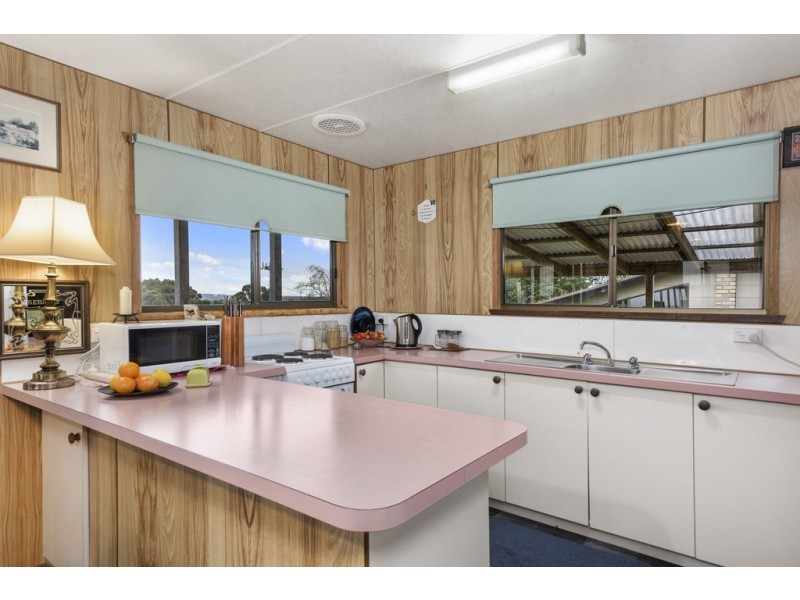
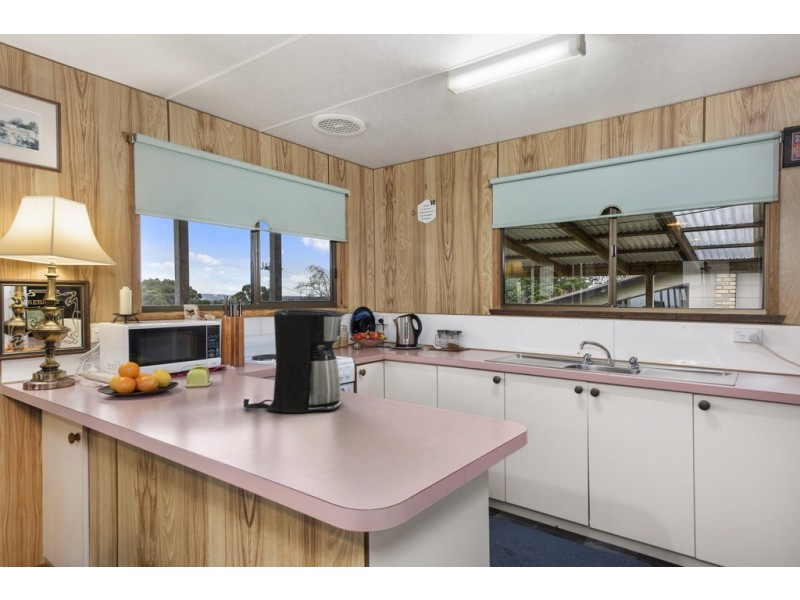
+ coffee maker [243,307,346,414]
